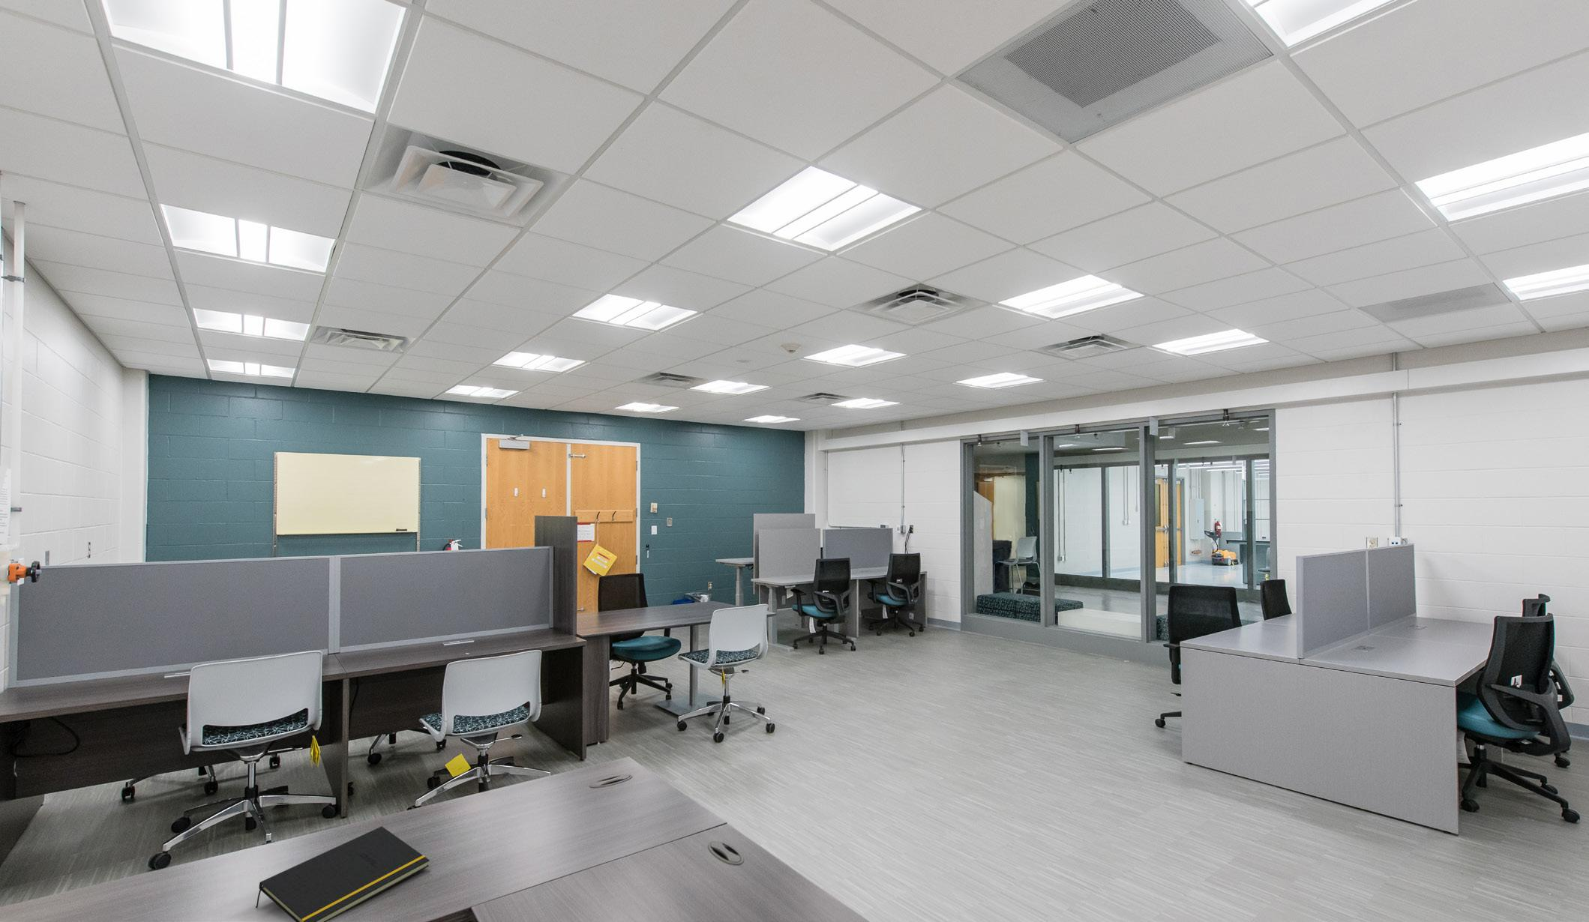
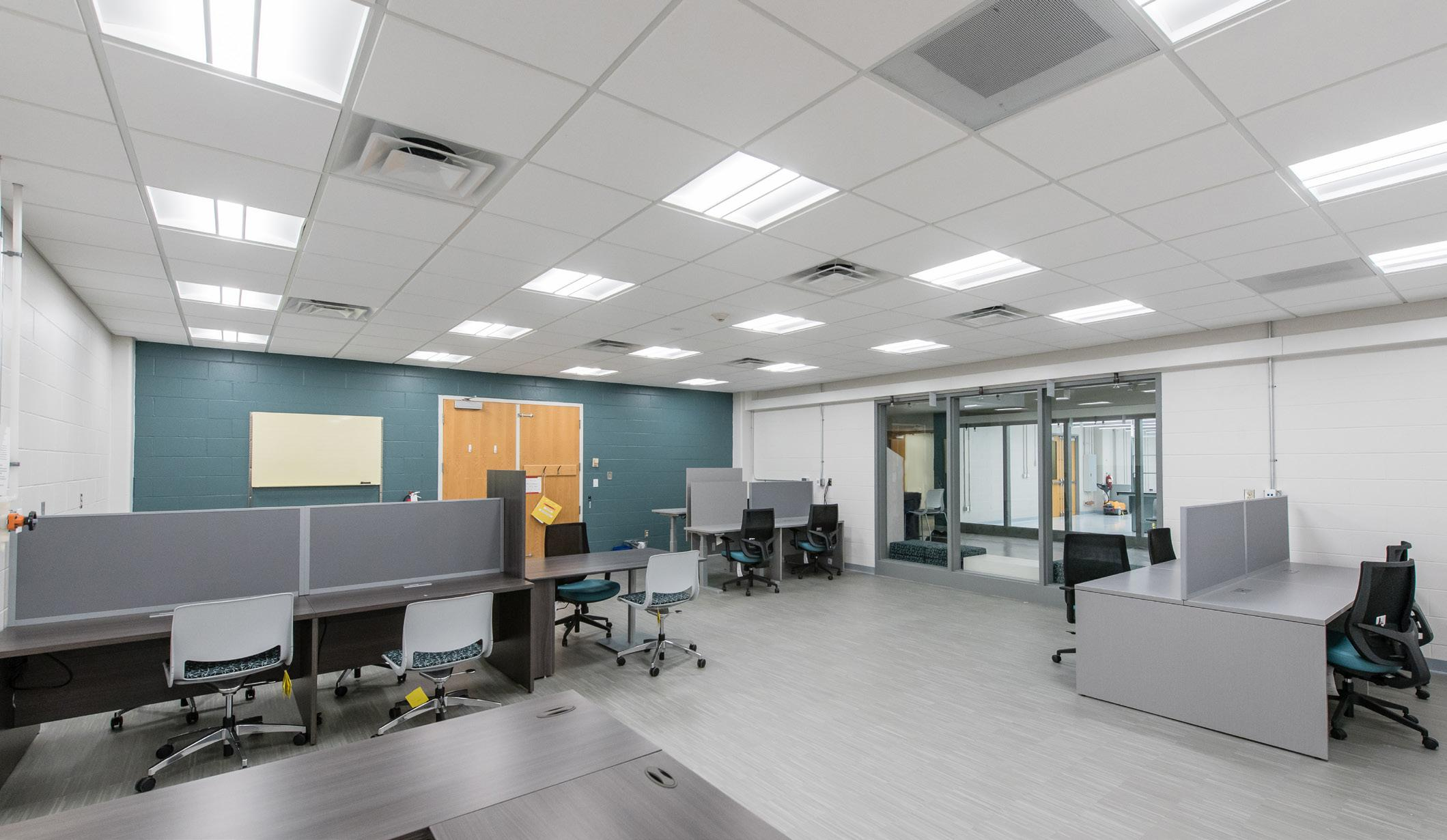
- notepad [255,825,430,922]
